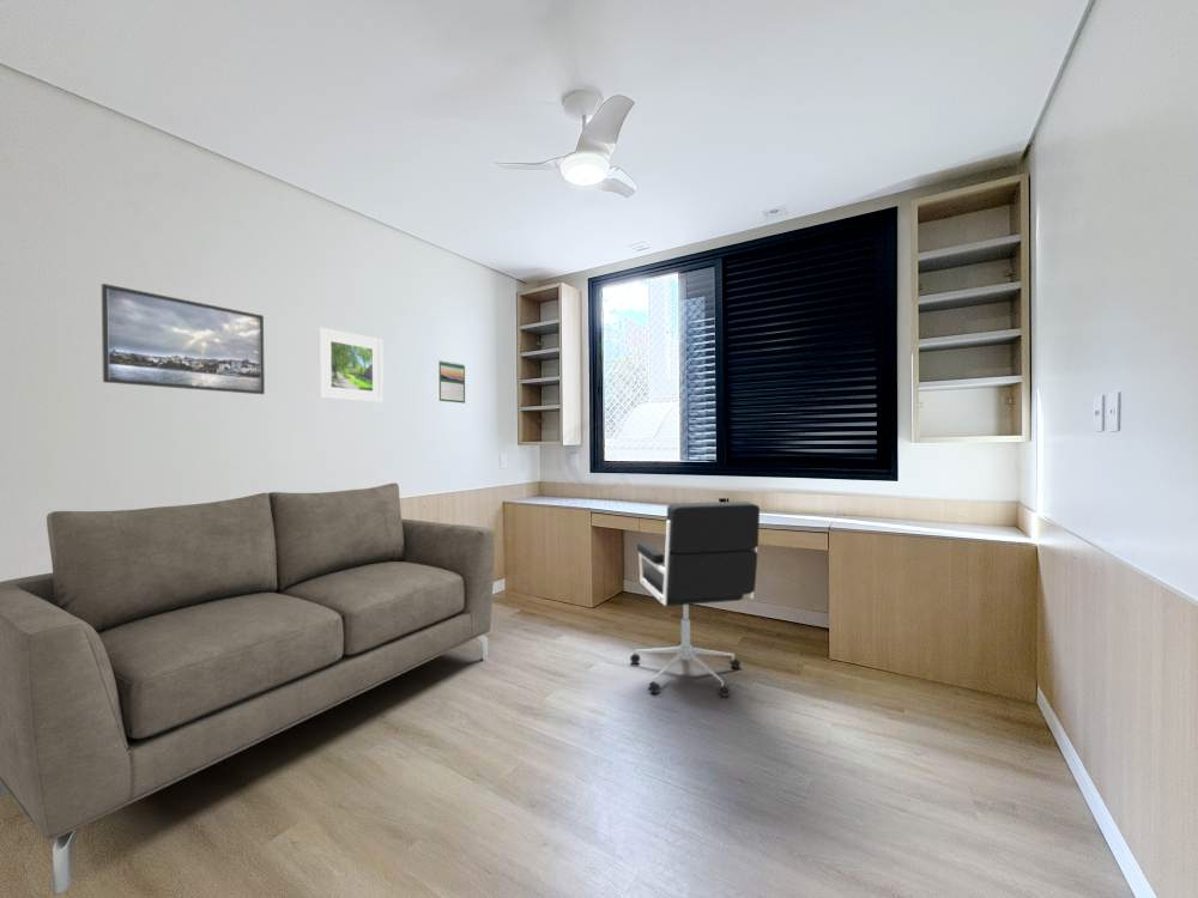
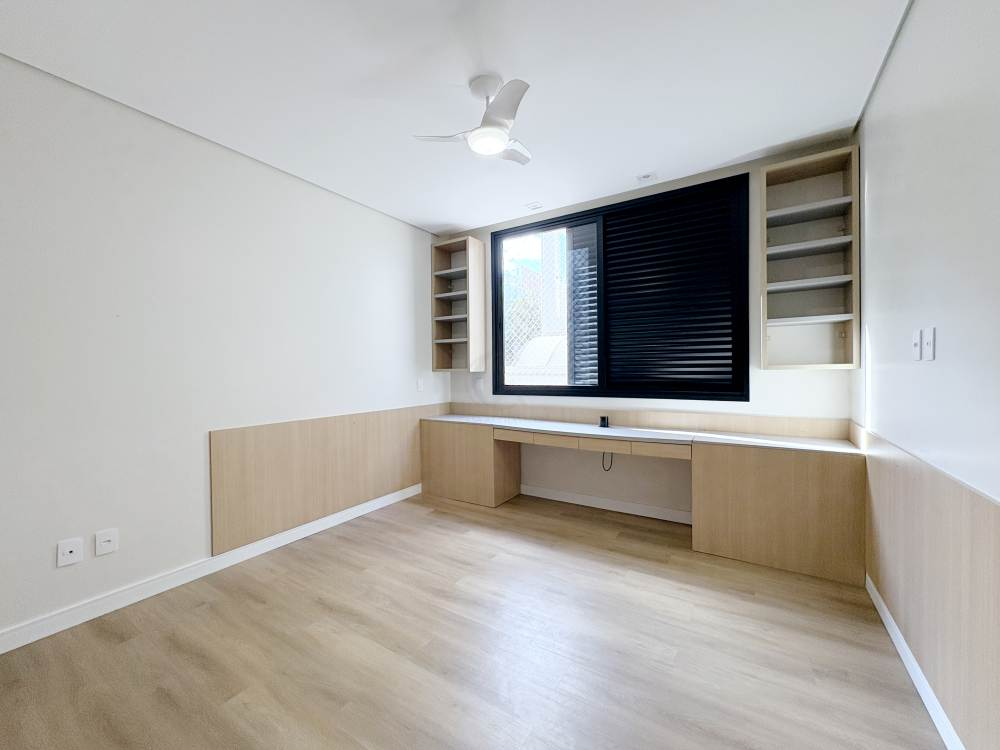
- calendar [437,359,466,405]
- sofa [0,481,496,896]
- office chair [629,500,761,698]
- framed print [101,283,266,395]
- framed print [316,327,385,404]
